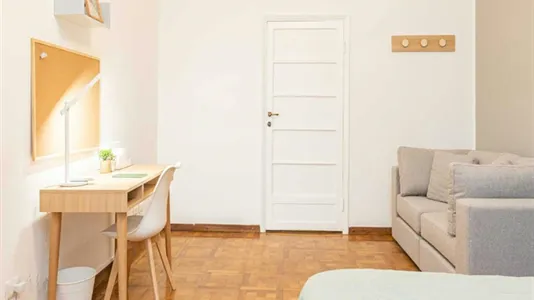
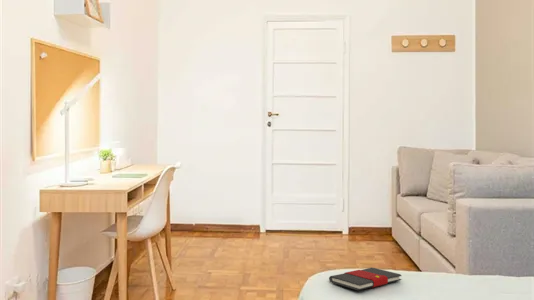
+ book [328,267,403,291]
